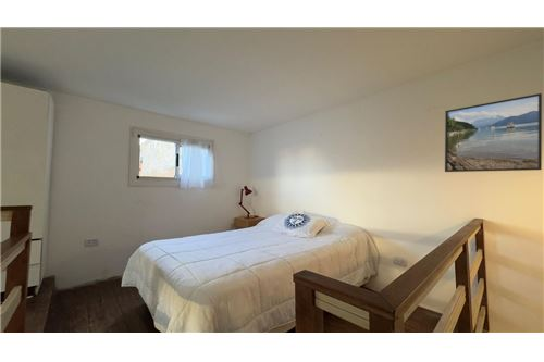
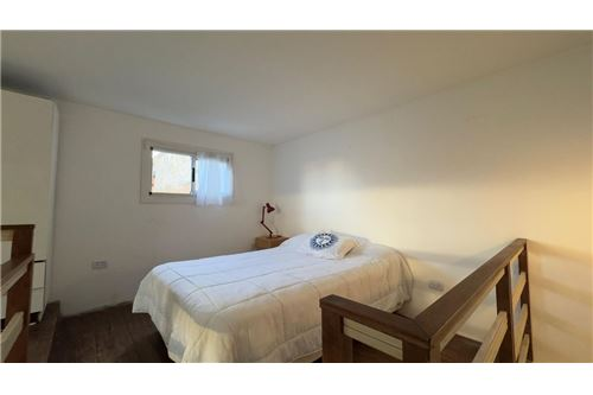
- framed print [444,92,543,173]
